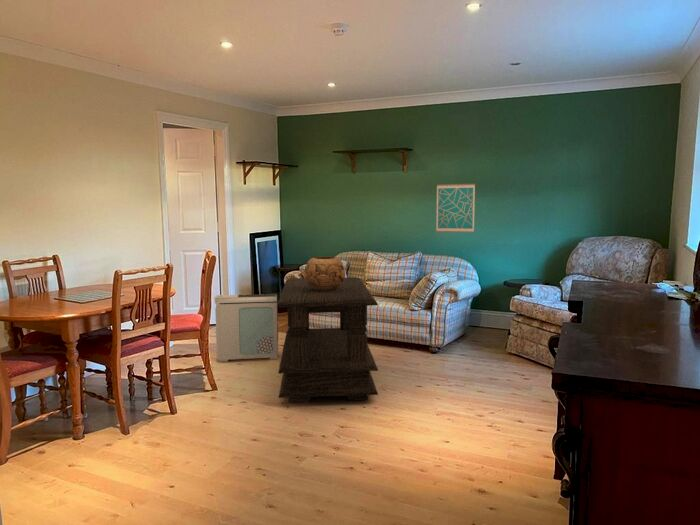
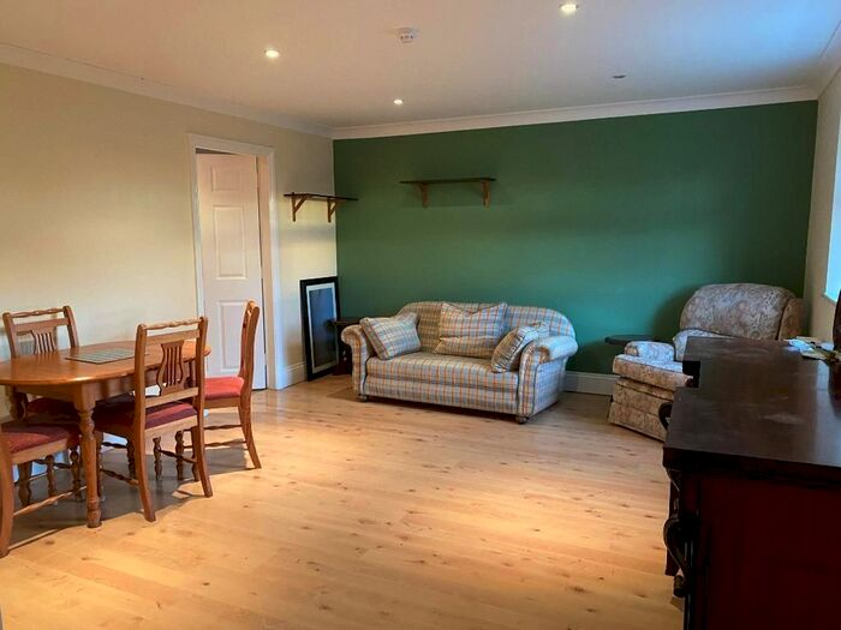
- wall art [435,183,476,234]
- air purifier [214,293,279,363]
- coffee table [277,276,379,403]
- decorative bowl [303,256,346,291]
